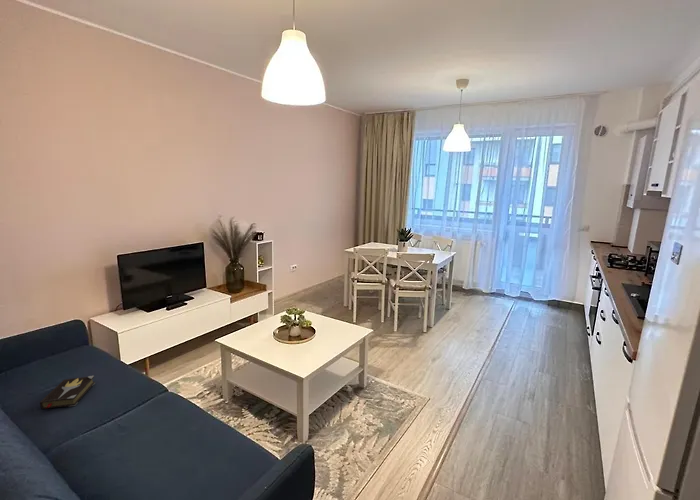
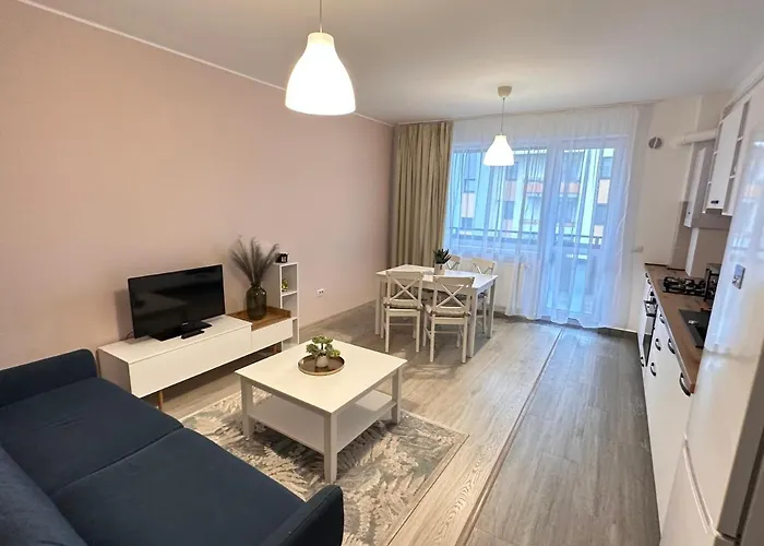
- hardback book [39,375,96,410]
